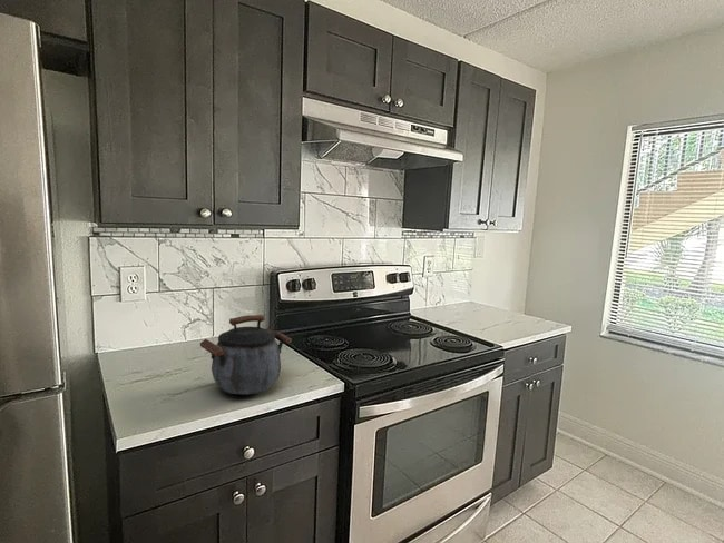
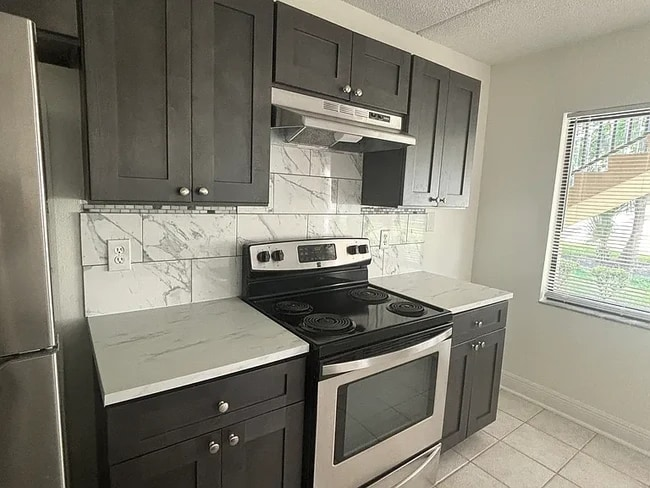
- kettle [199,314,292,395]
